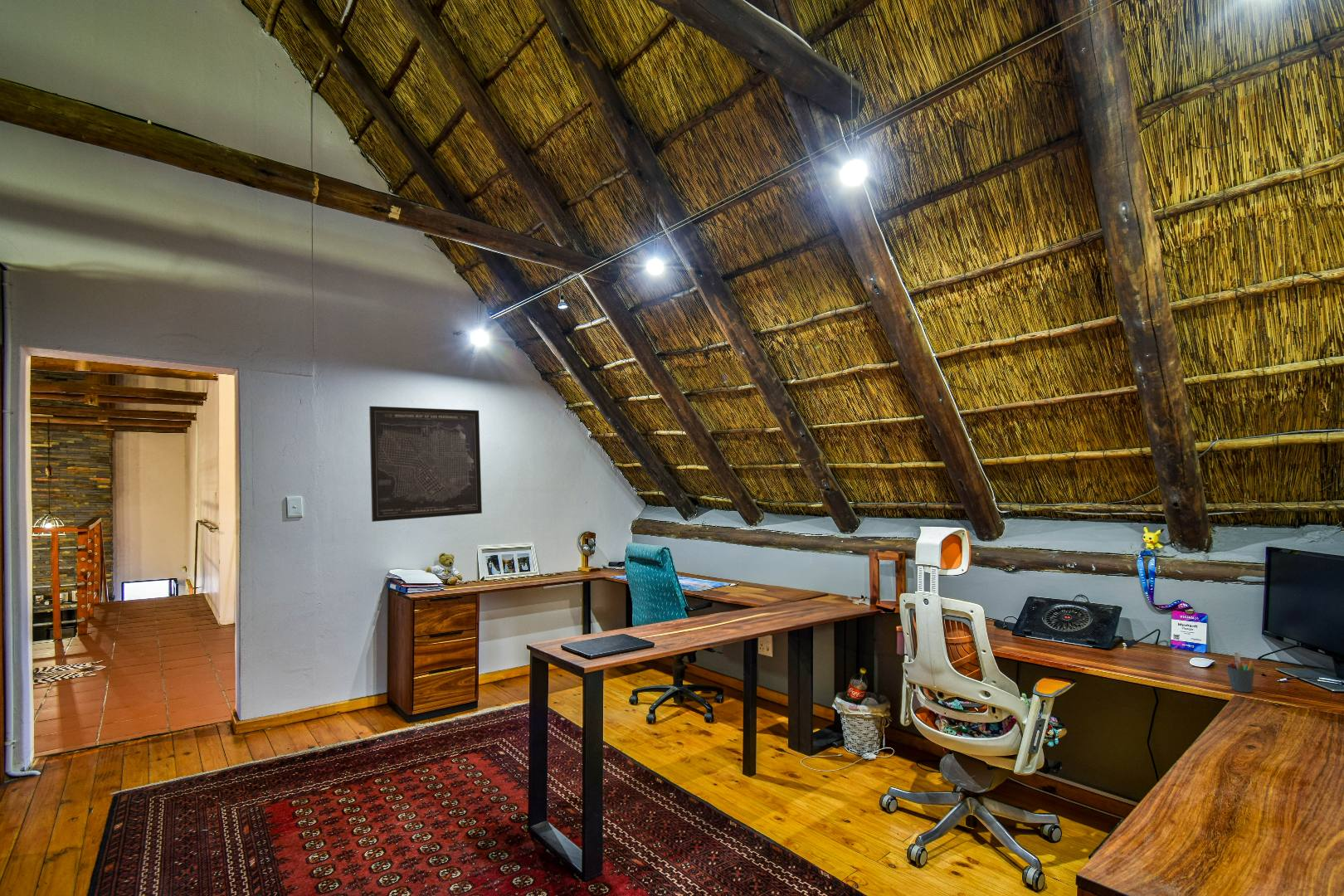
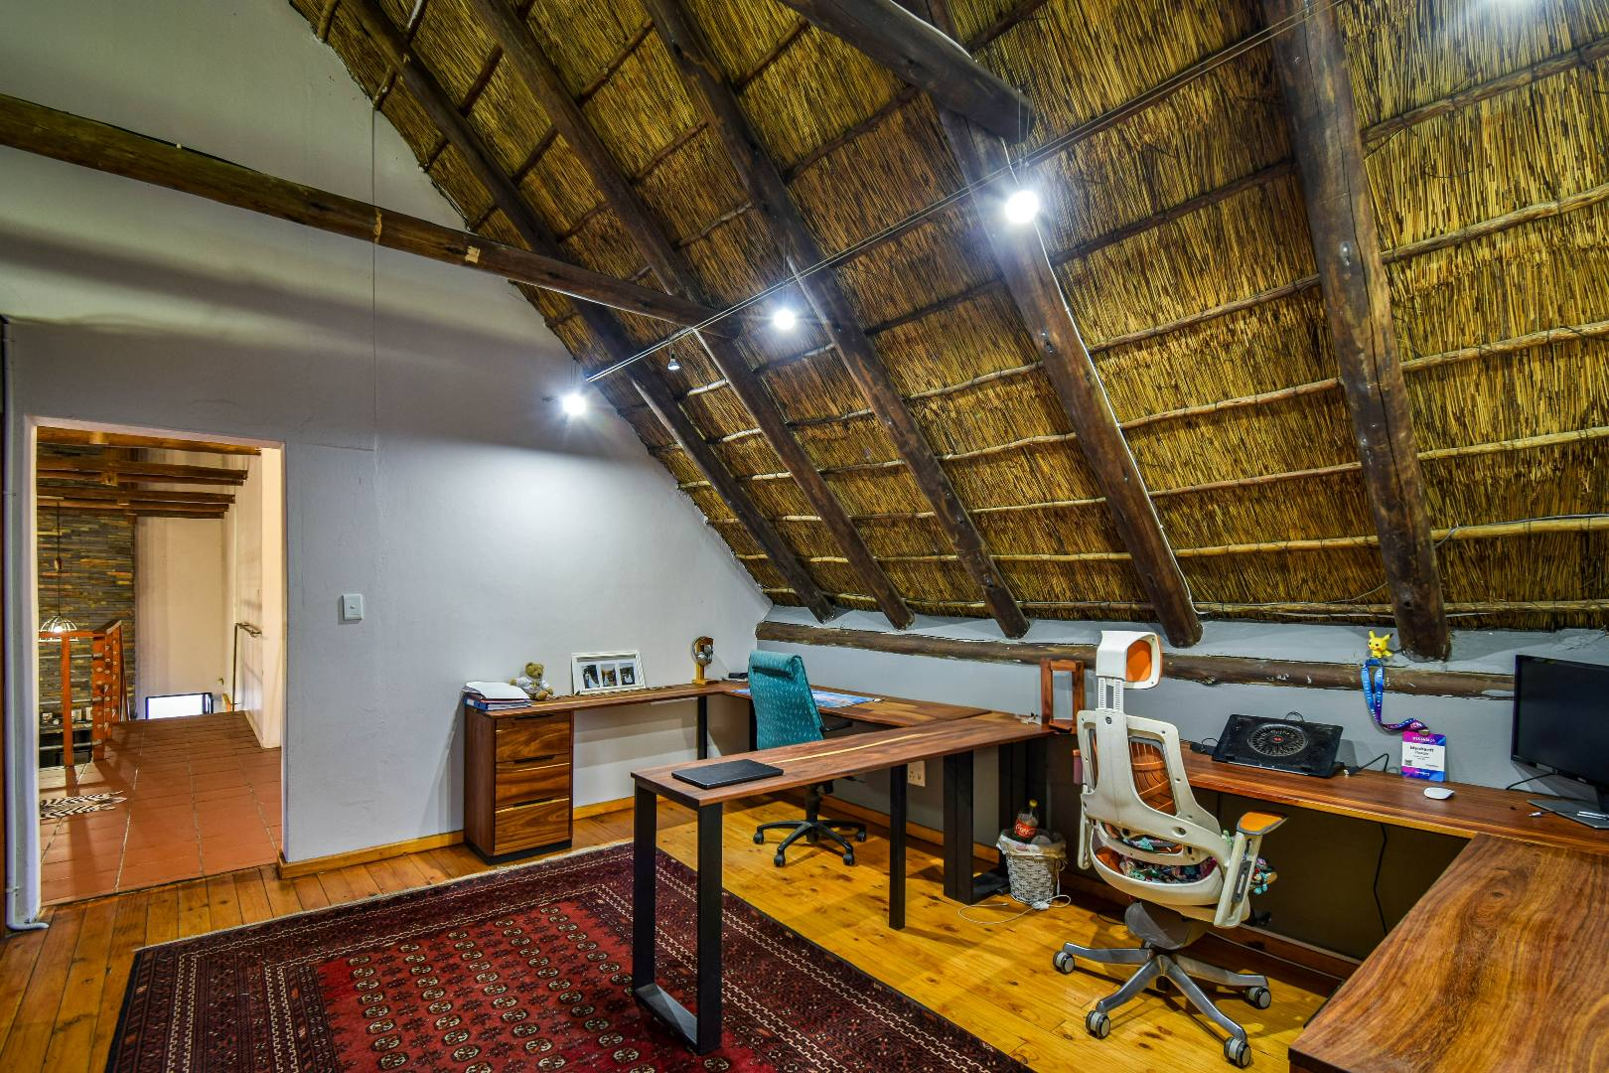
- wall art [368,406,483,523]
- pen holder [1225,652,1256,694]
